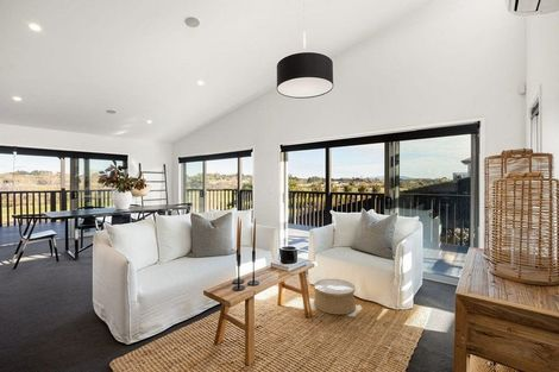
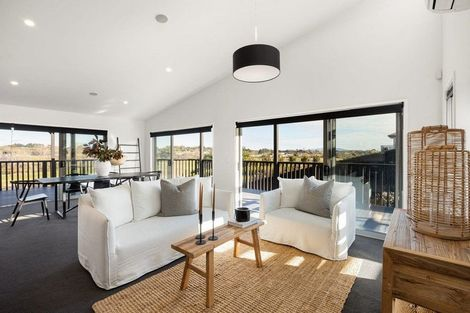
- woven basket [313,278,357,316]
